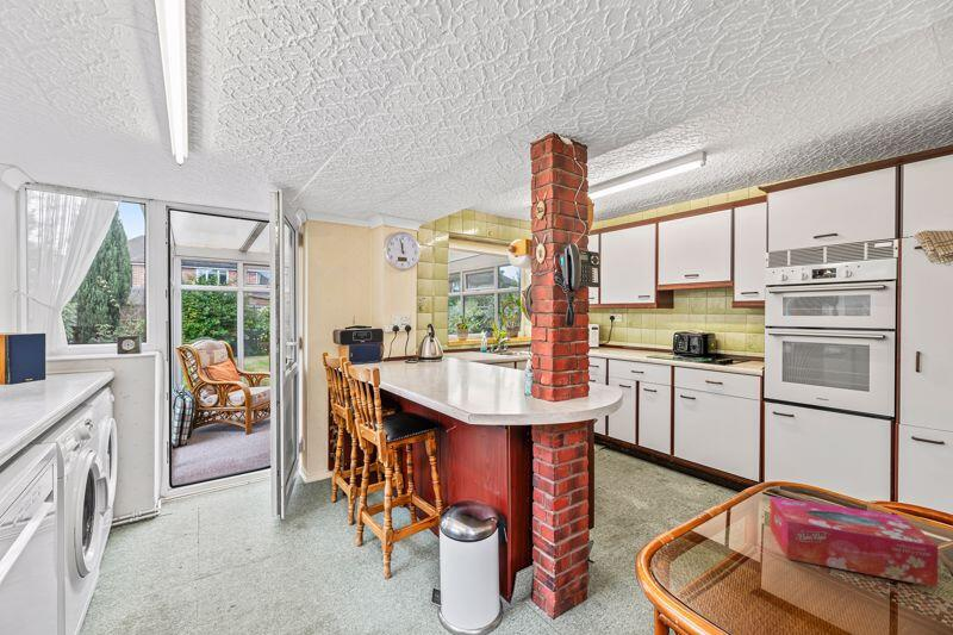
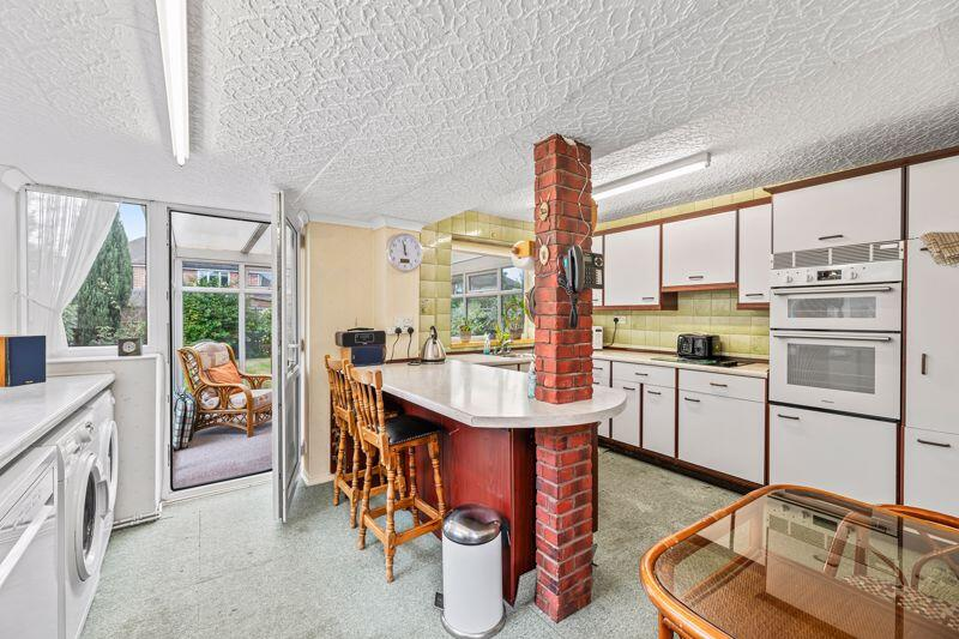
- tissue box [770,496,939,589]
